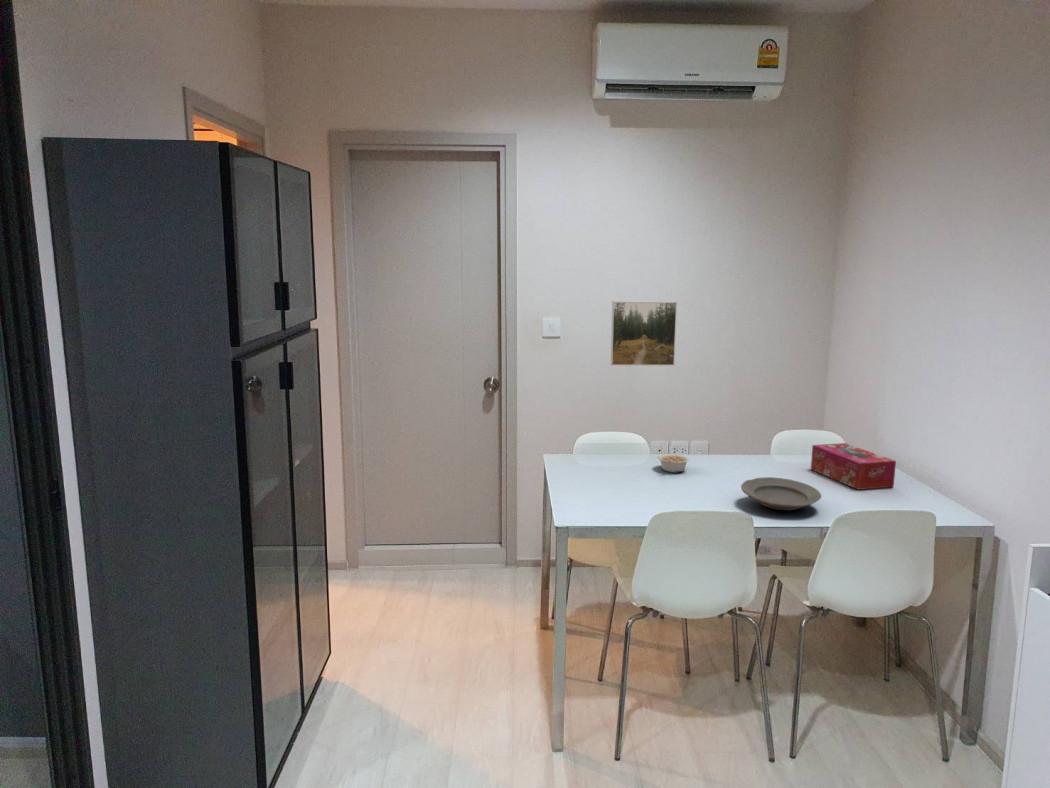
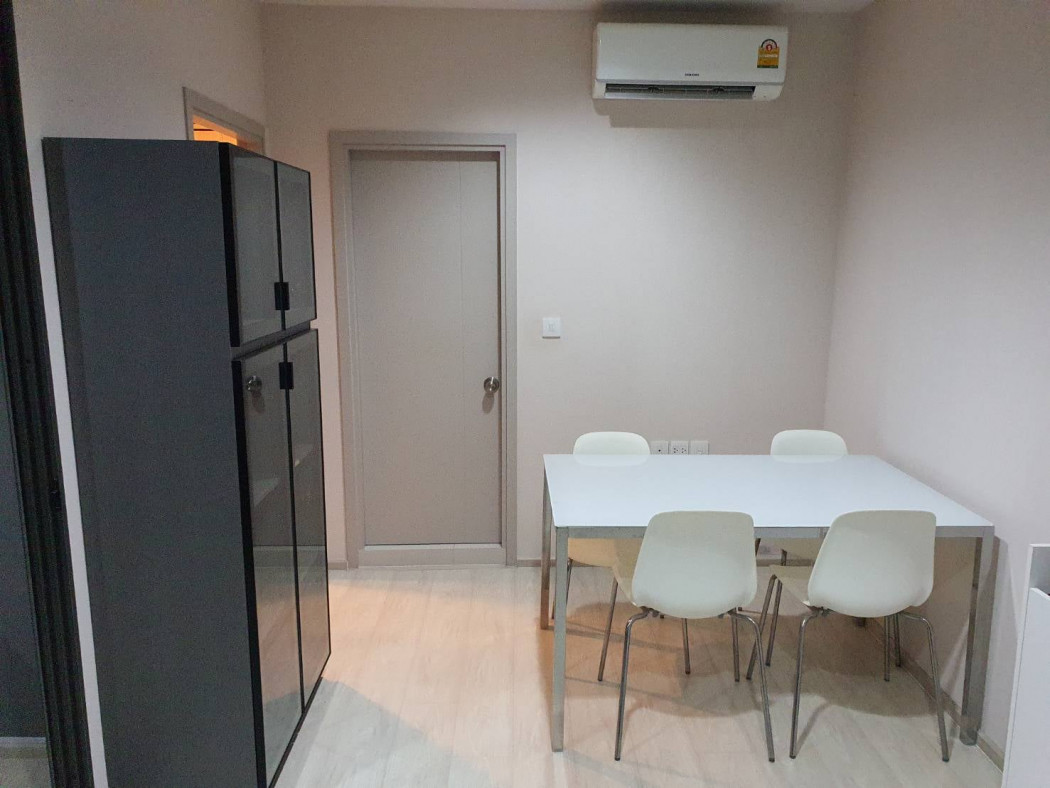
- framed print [610,300,678,367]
- tissue box [810,442,897,491]
- plate [740,476,822,511]
- legume [657,453,690,474]
